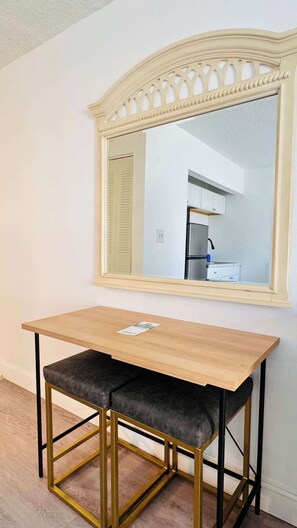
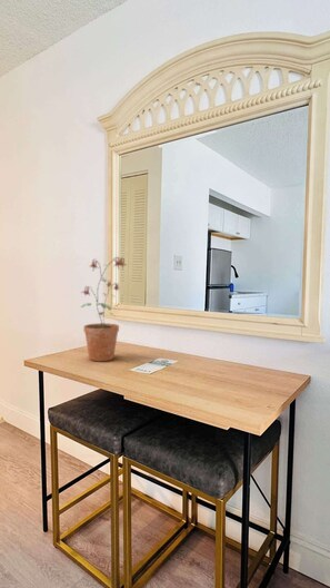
+ potted plant [80,256,129,362]
